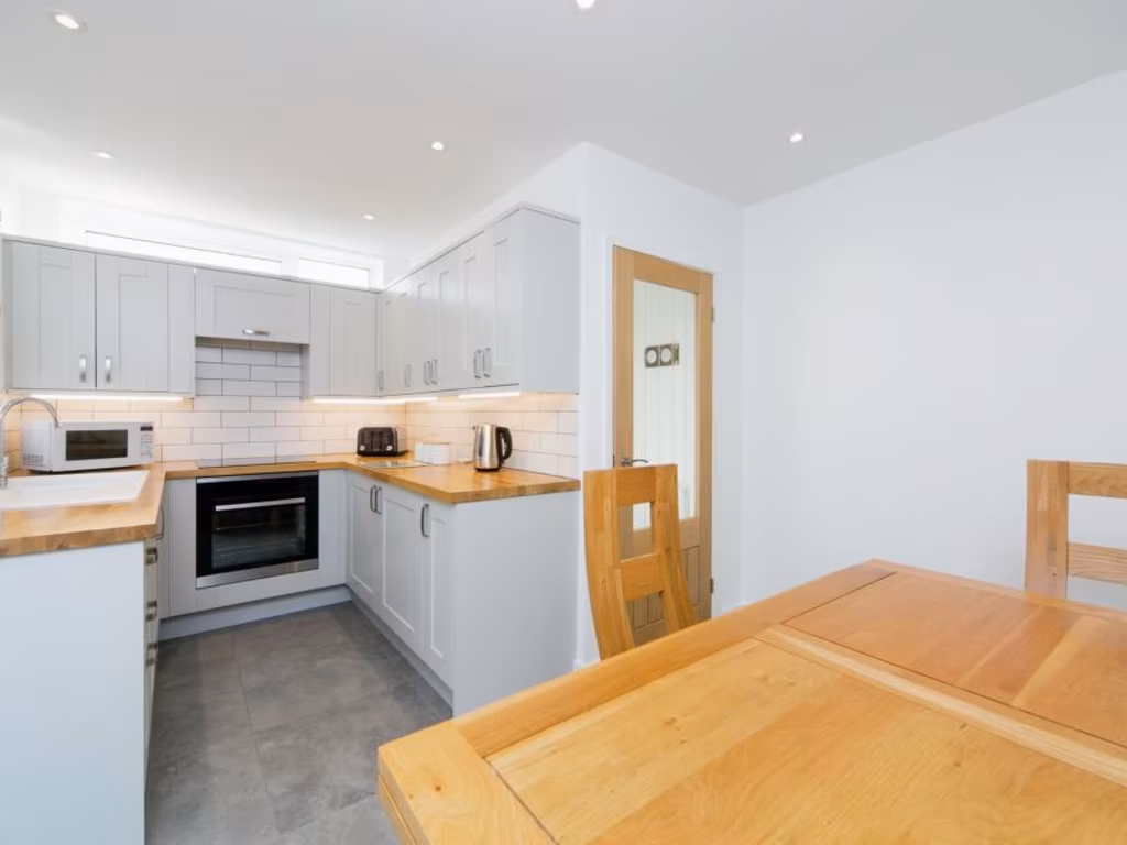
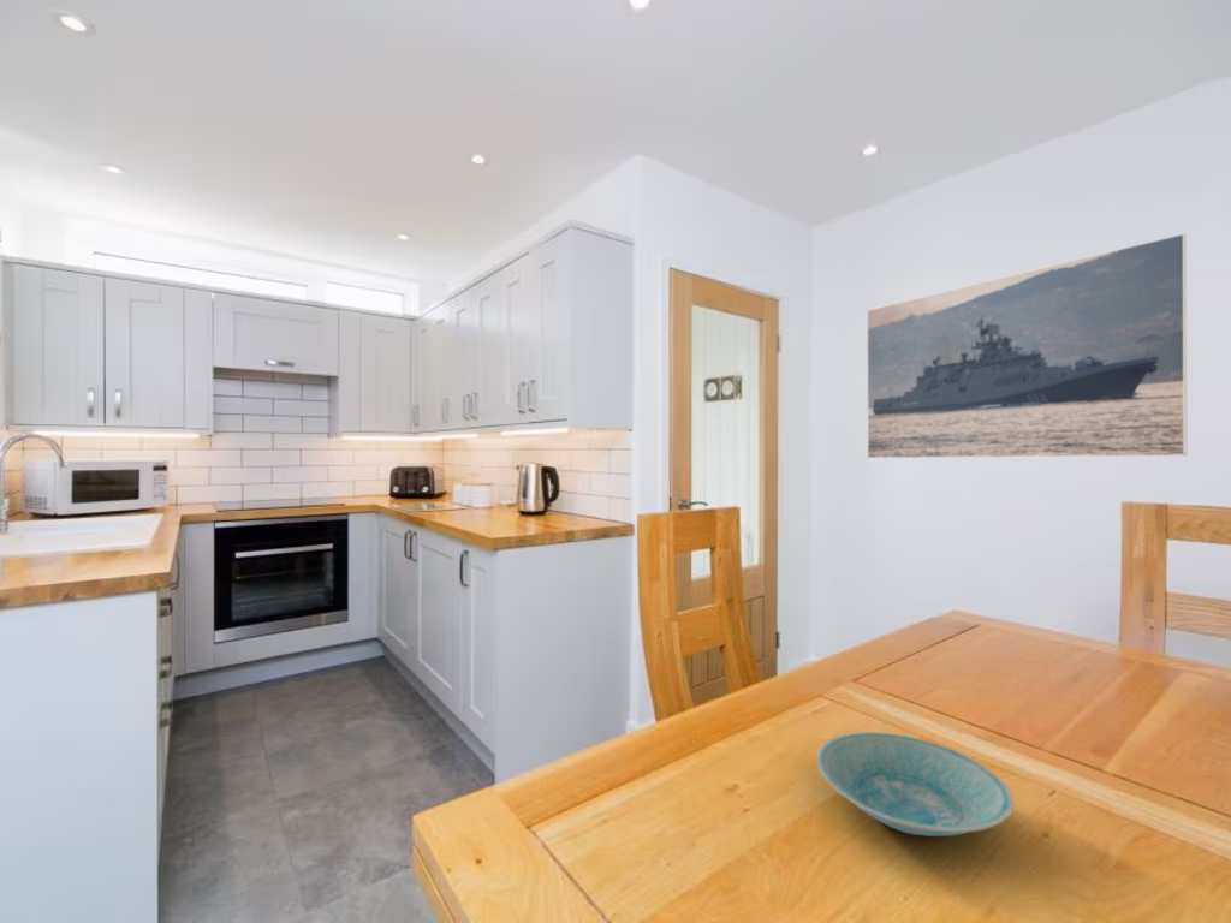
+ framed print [866,232,1188,459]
+ bowl [816,731,1015,838]
